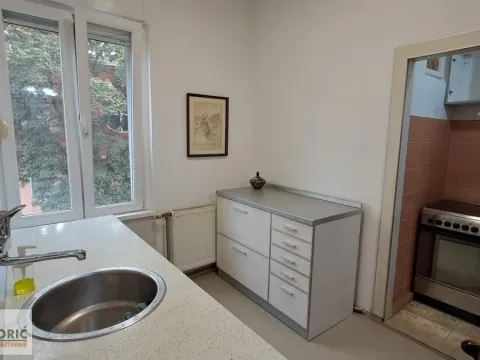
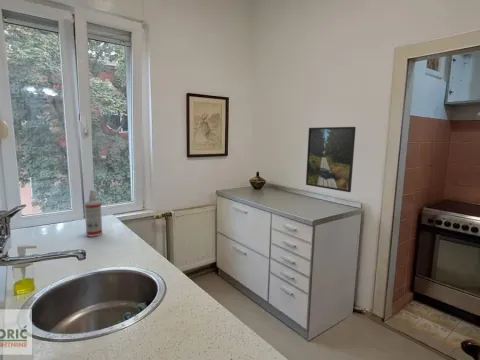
+ spray bottle [84,189,103,238]
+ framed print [305,126,357,193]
